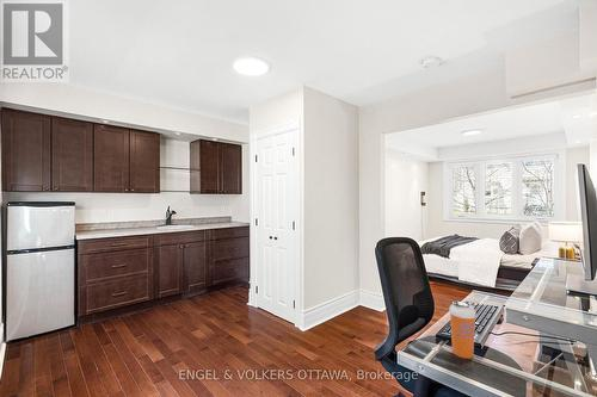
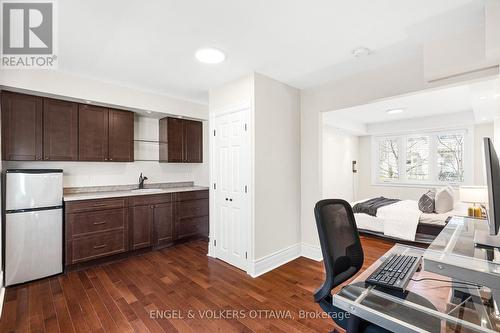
- shaker bottle [448,300,478,360]
